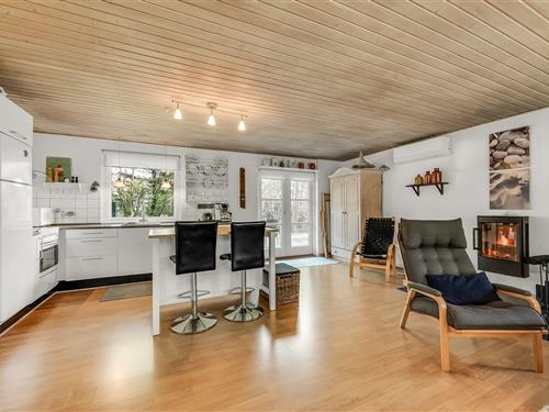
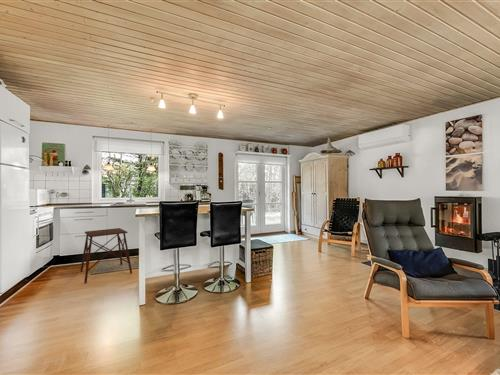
+ side table [79,227,133,284]
